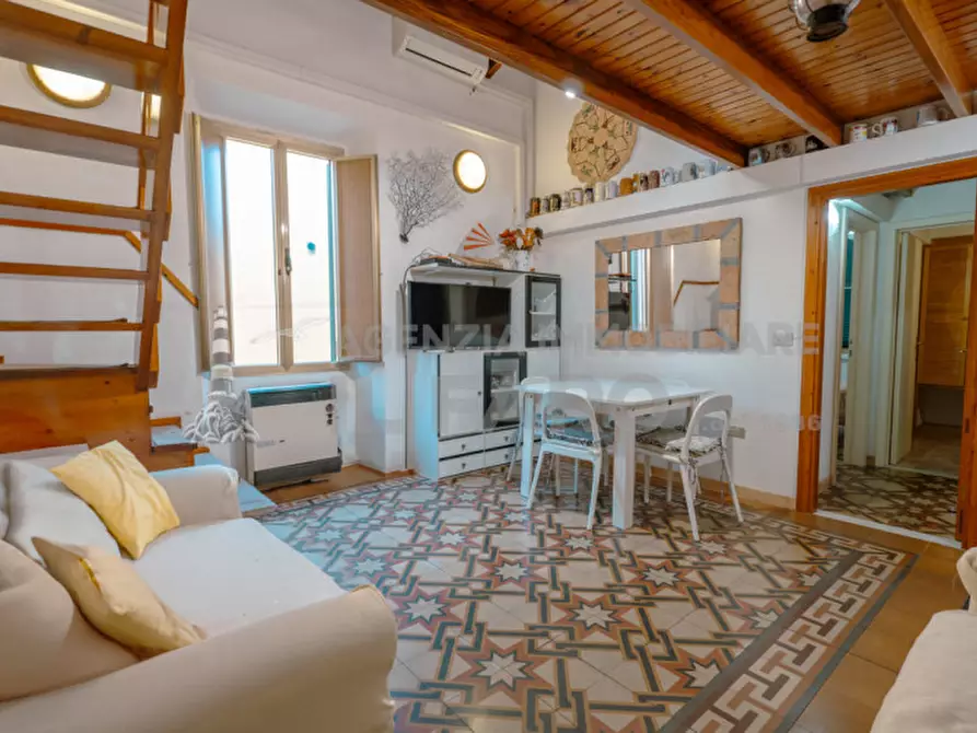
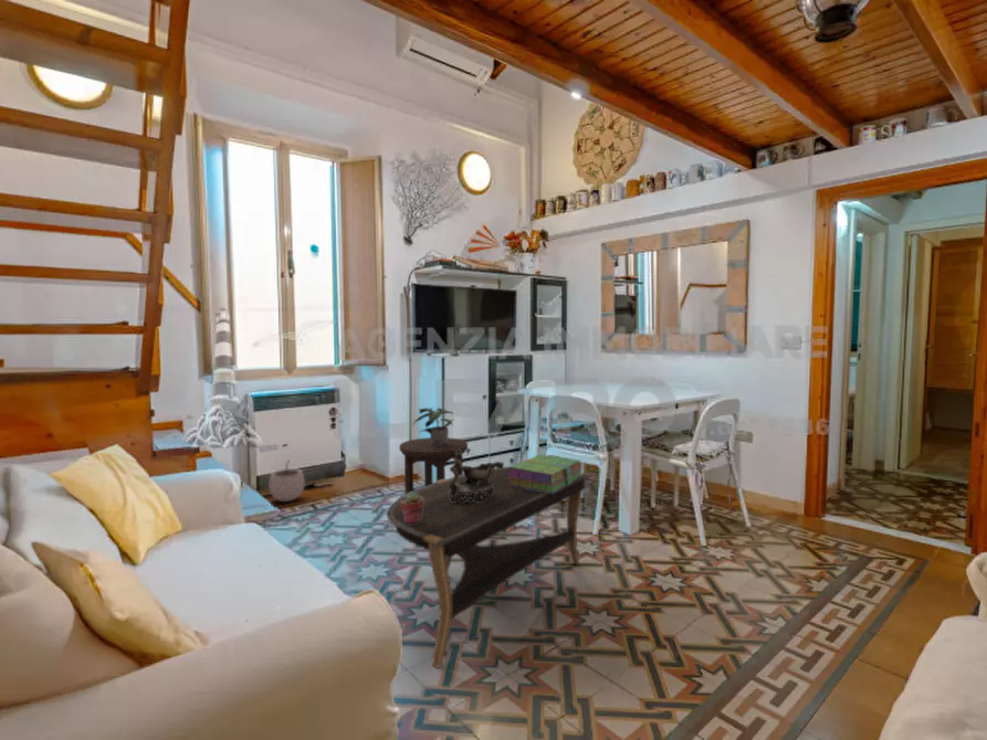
+ potted plant [412,406,454,446]
+ plant pot [267,461,306,503]
+ stool [398,436,469,495]
+ coffee table [386,465,589,669]
+ stack of books [506,453,584,494]
+ potted succulent [400,490,424,524]
+ decorative bowl [449,450,505,503]
